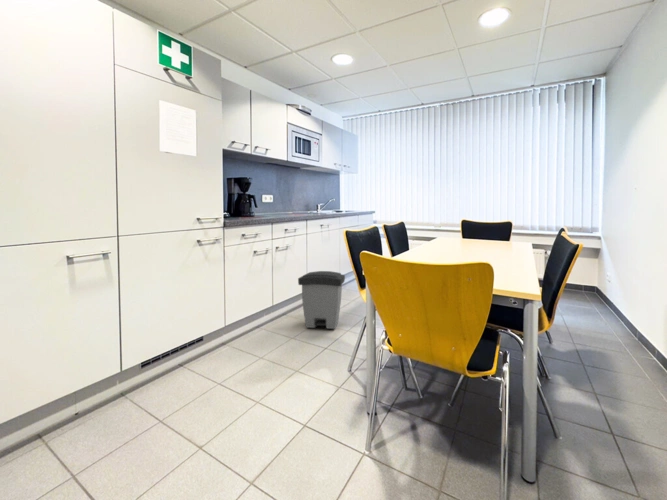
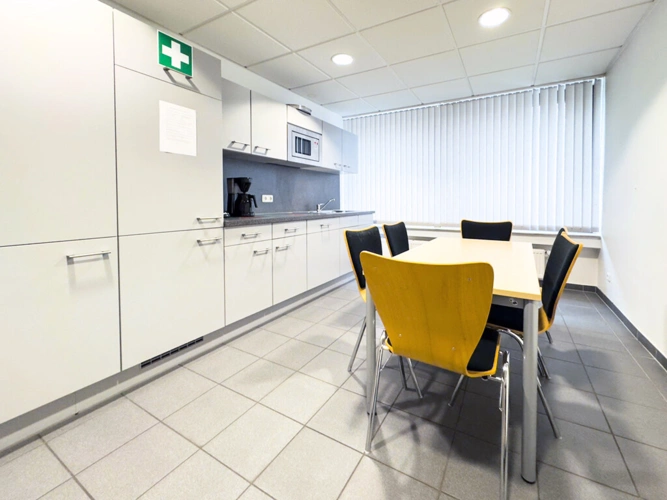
- trash can [297,270,346,330]
